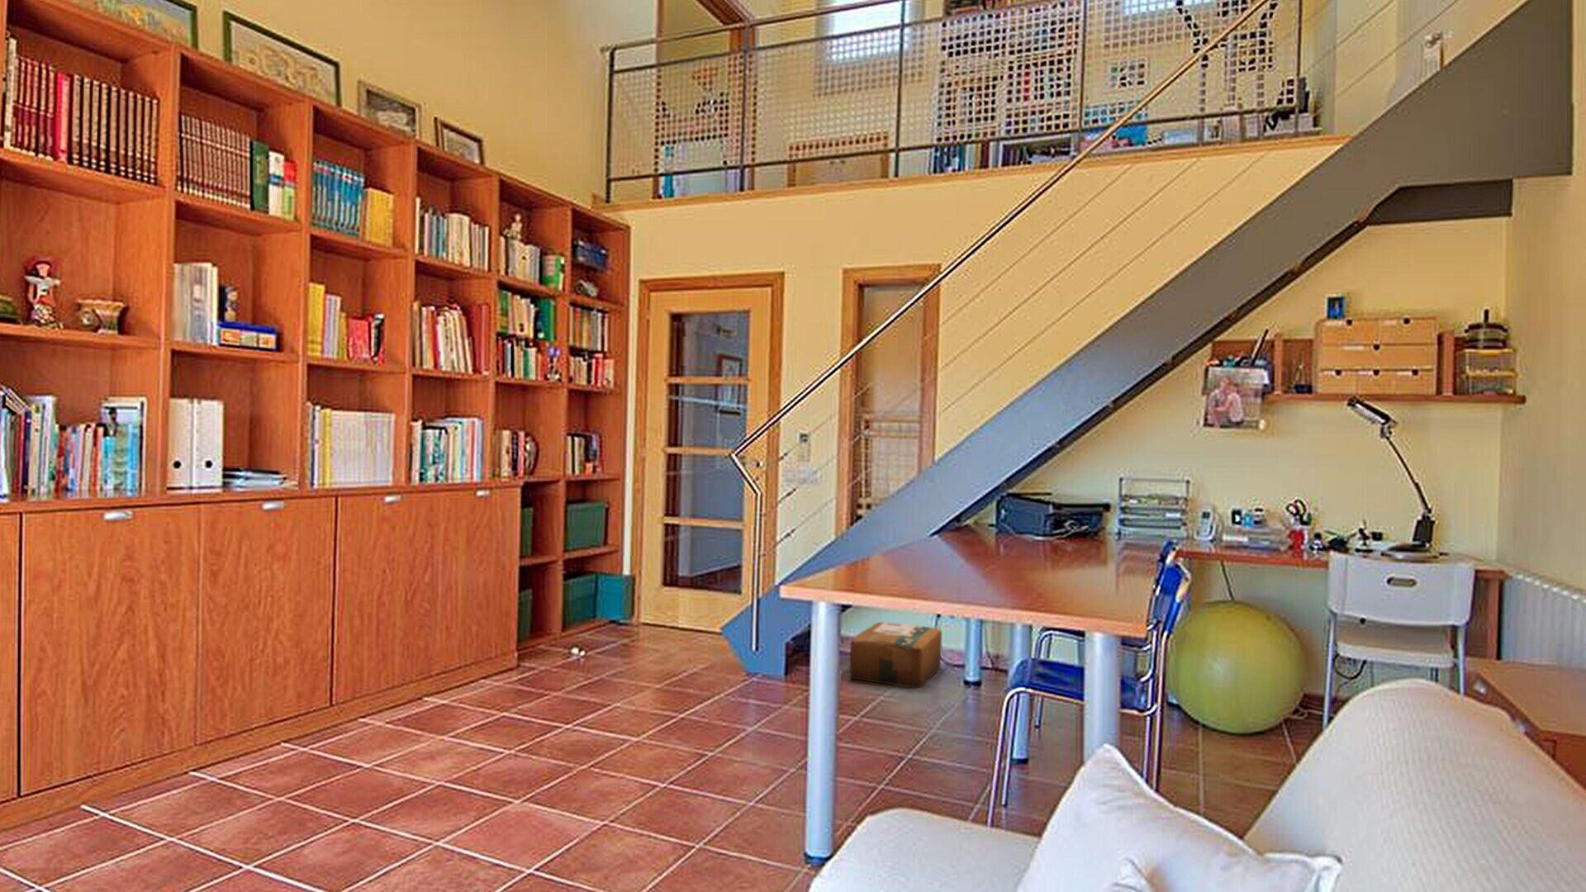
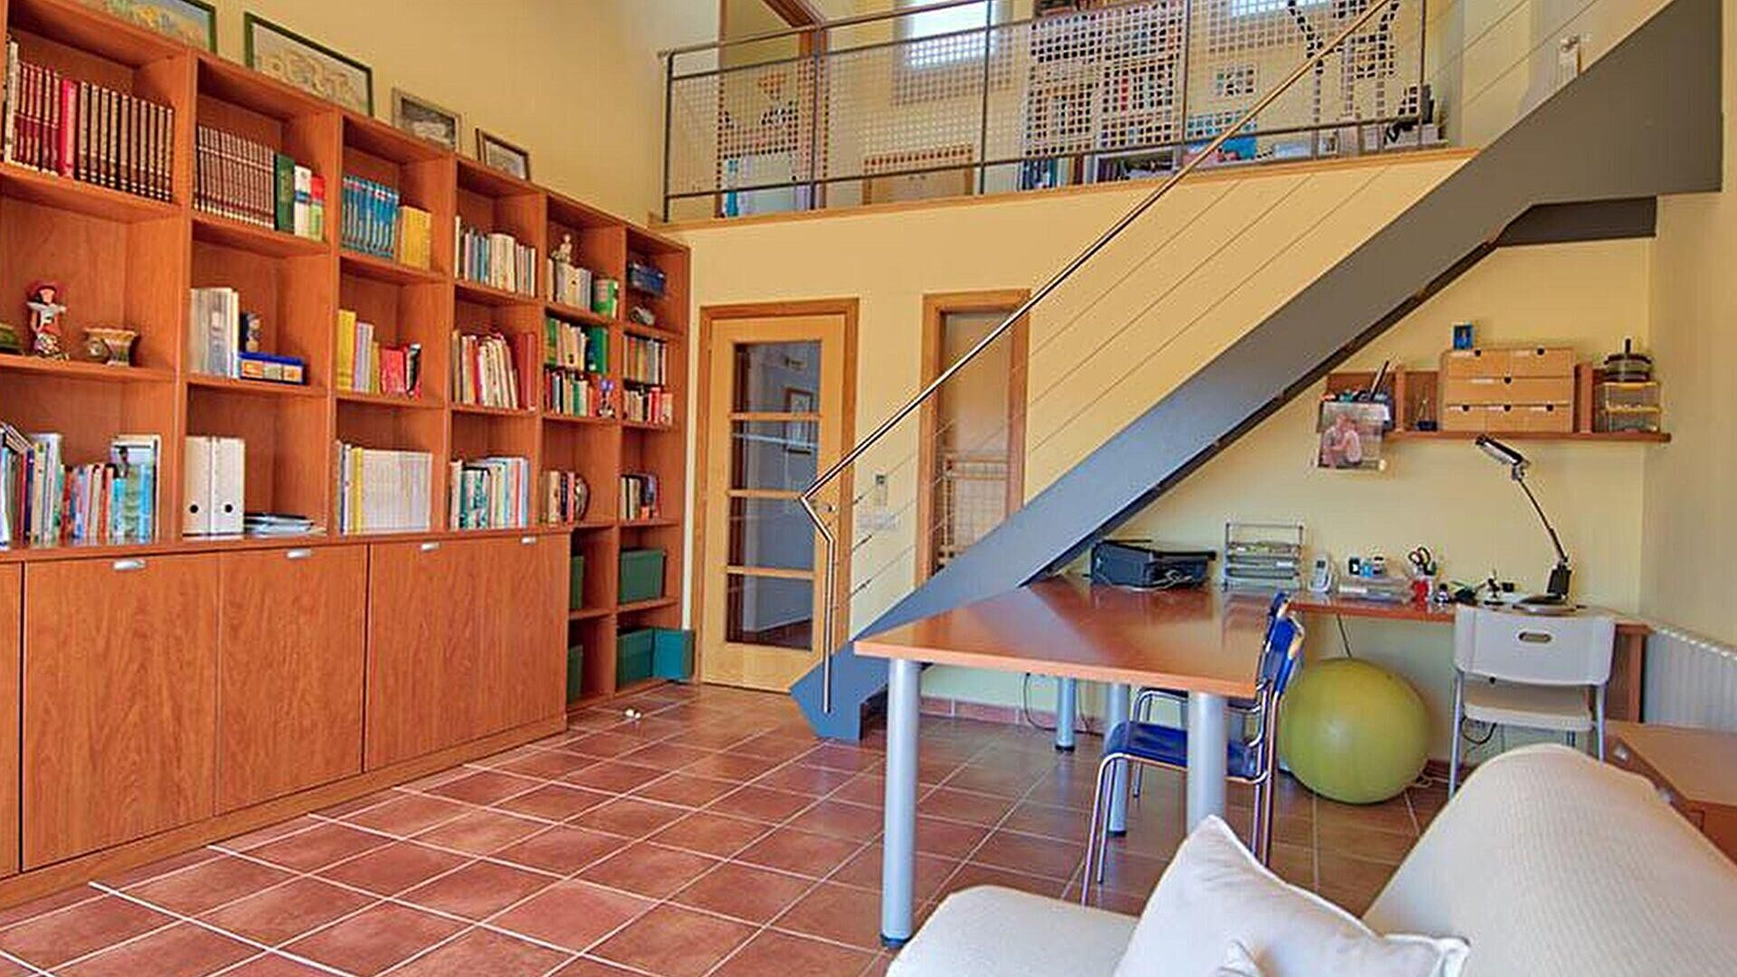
- cardboard box [850,621,942,688]
